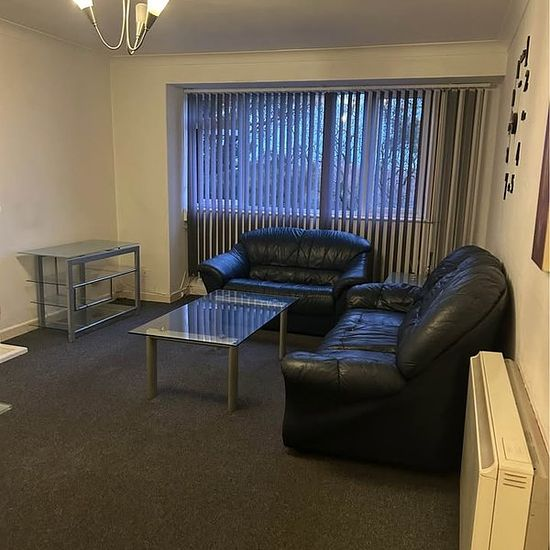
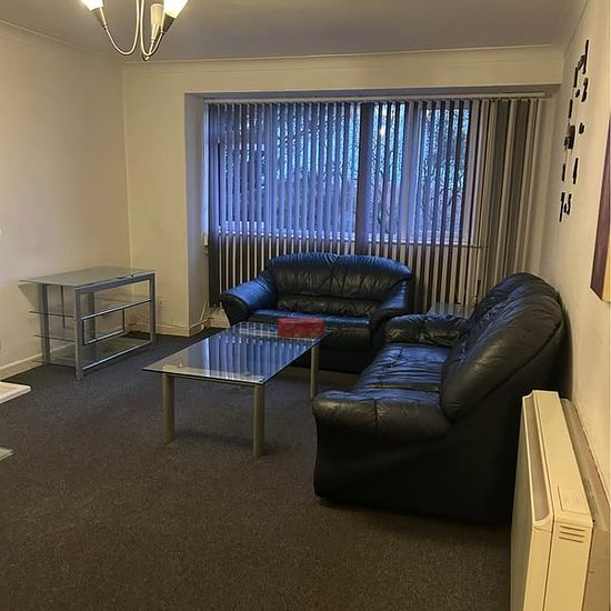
+ tissue box [277,317,325,339]
